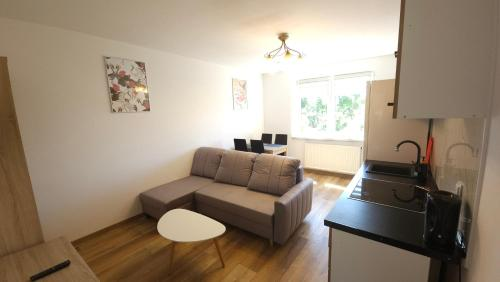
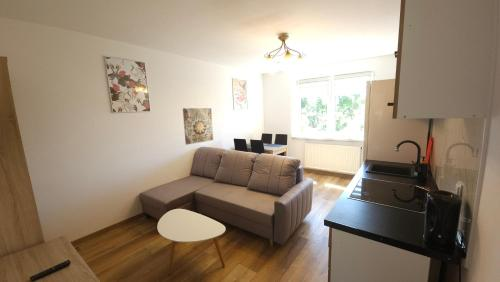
+ wall art [182,107,214,145]
